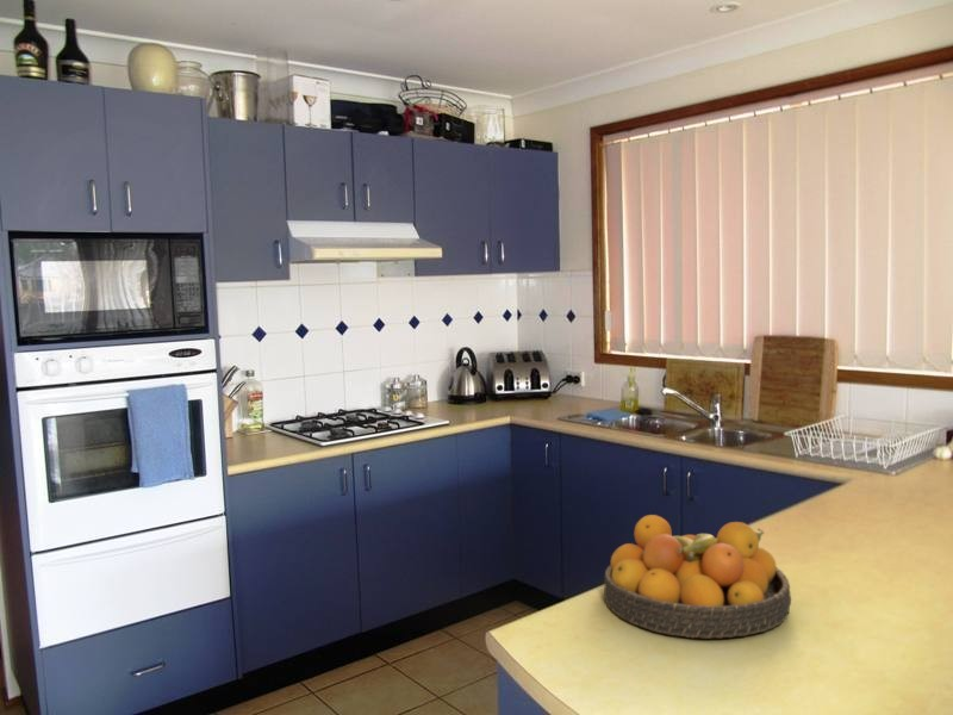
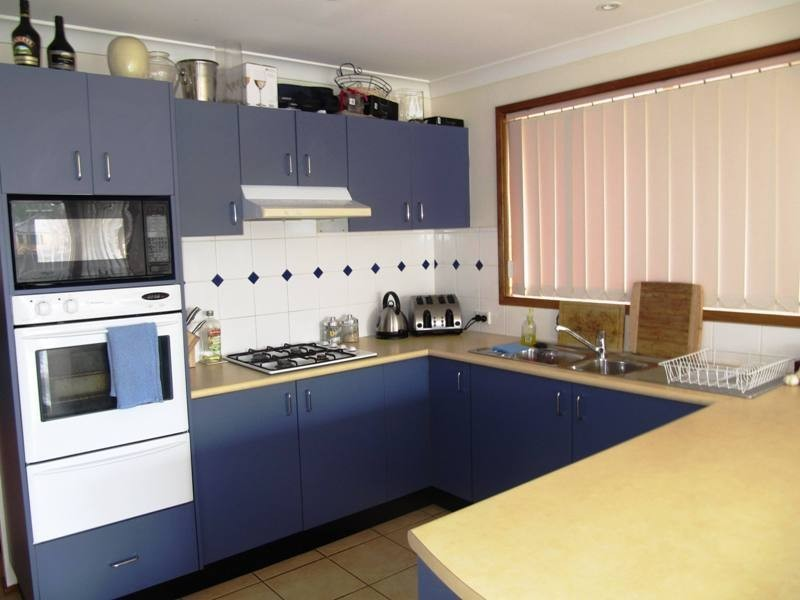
- fruit bowl [603,514,792,640]
